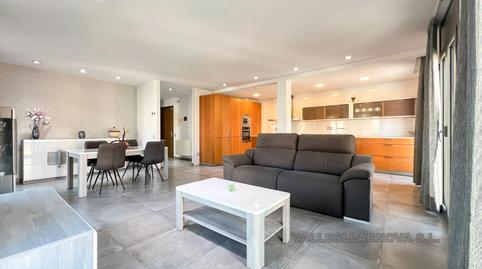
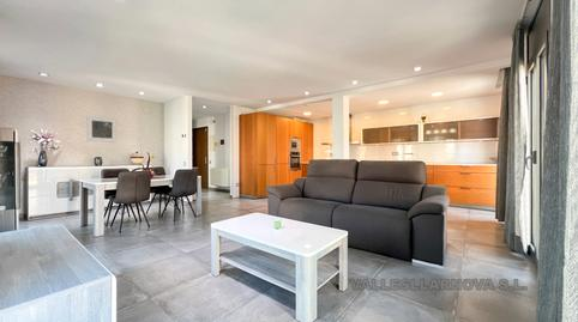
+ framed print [85,115,118,144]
